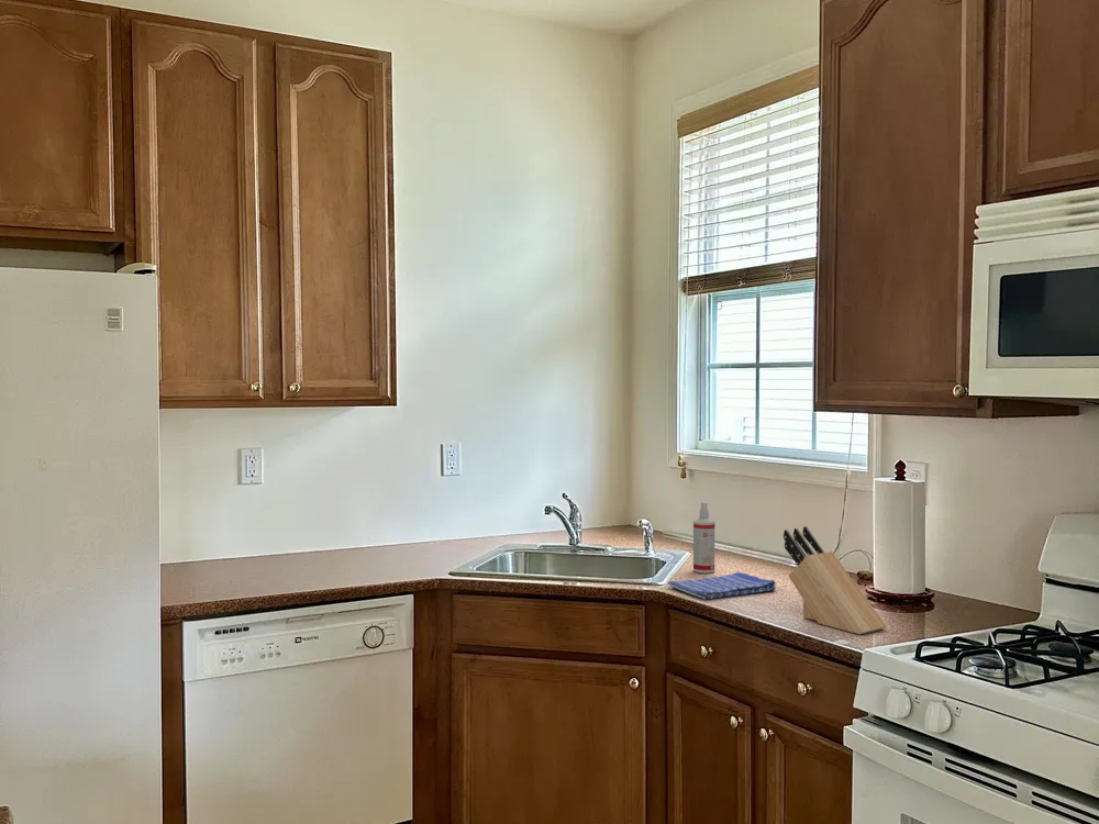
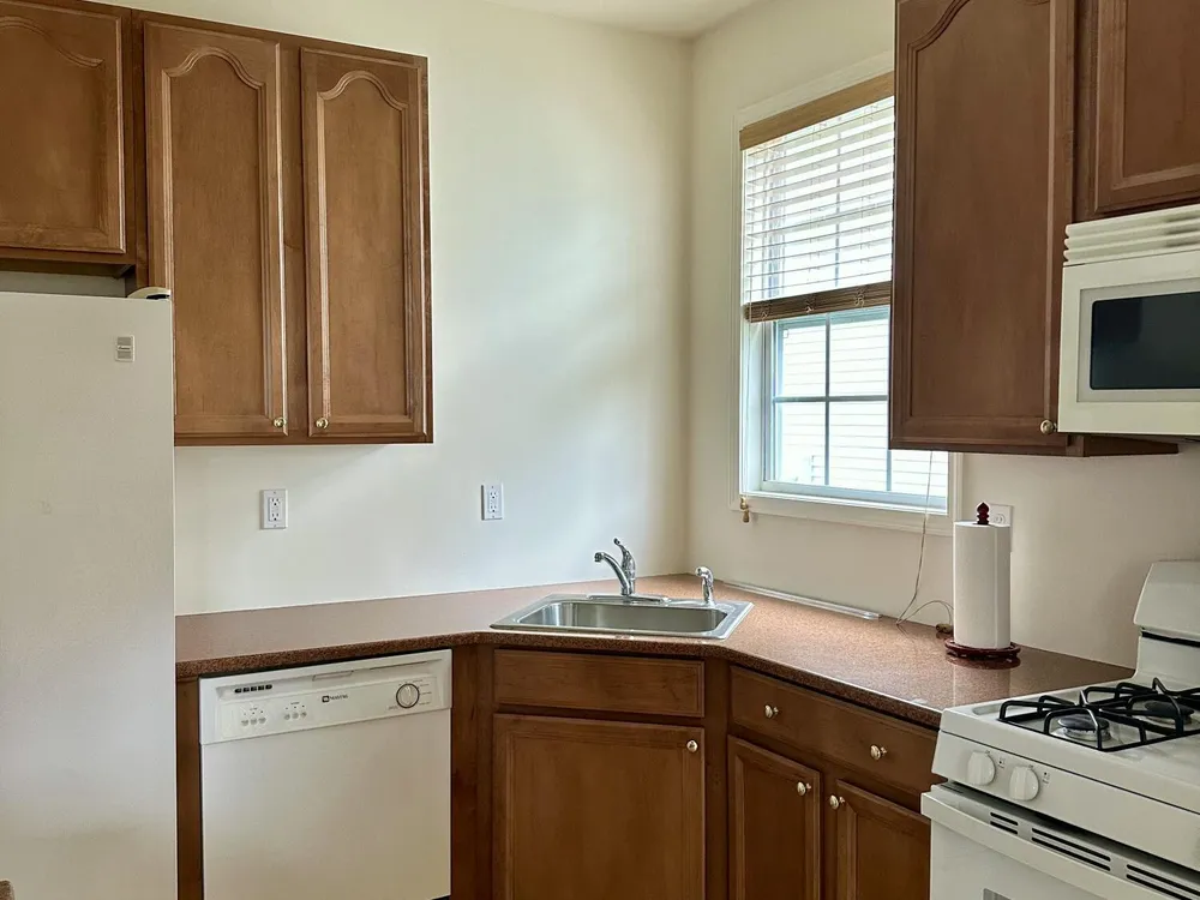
- spray bottle [692,501,715,575]
- knife block [782,525,888,635]
- dish towel [667,571,777,601]
